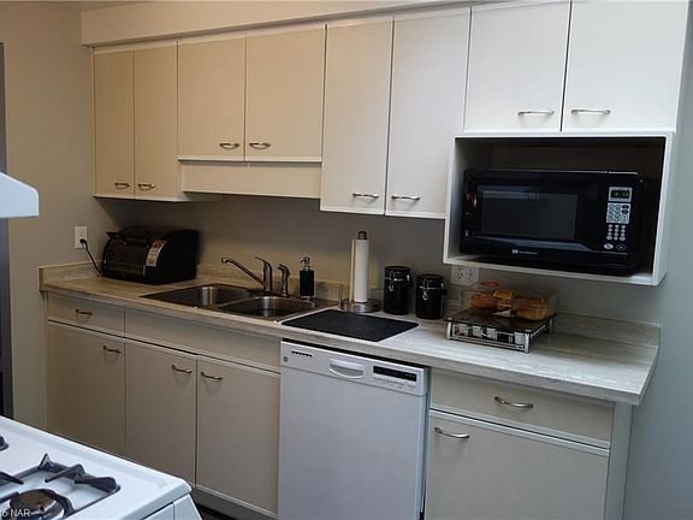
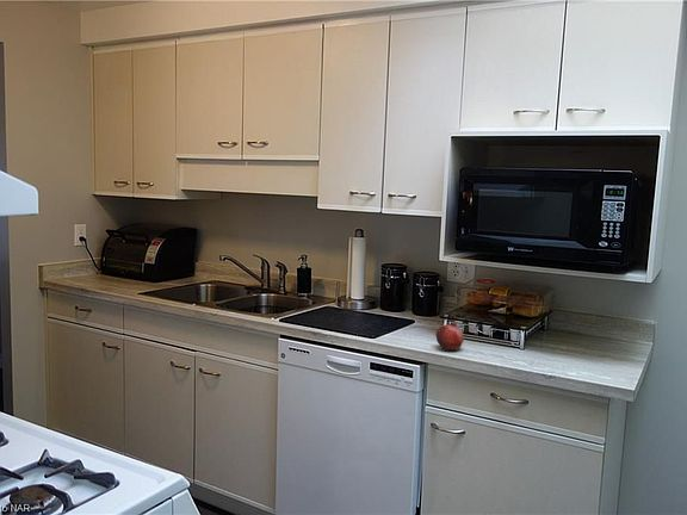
+ fruit [434,319,465,352]
